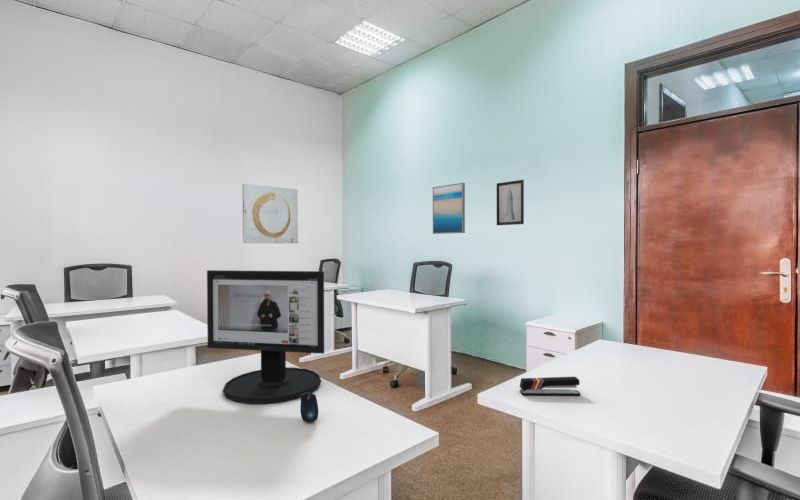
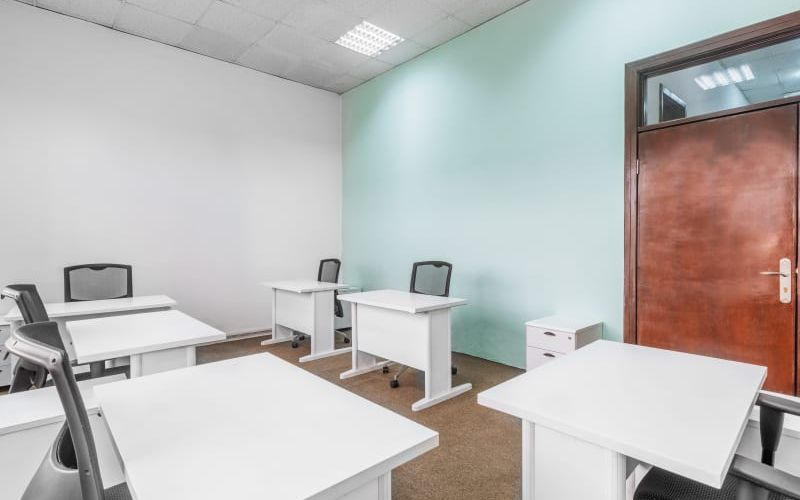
- wall art [496,179,525,226]
- wall art [241,183,299,244]
- mouse [299,392,319,424]
- stapler [519,376,581,396]
- computer monitor [206,269,325,405]
- wall art [432,182,466,235]
